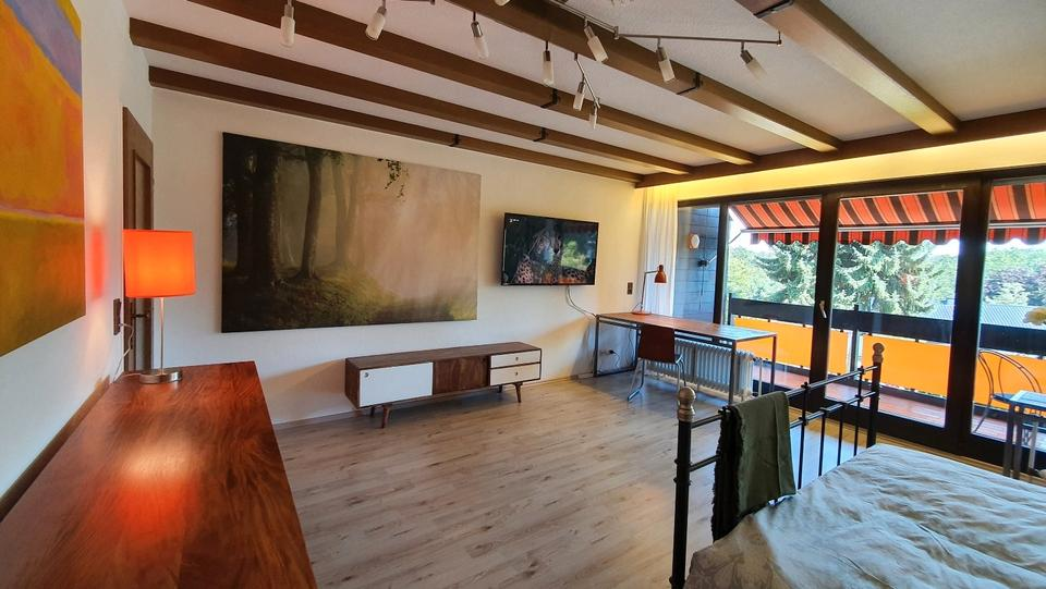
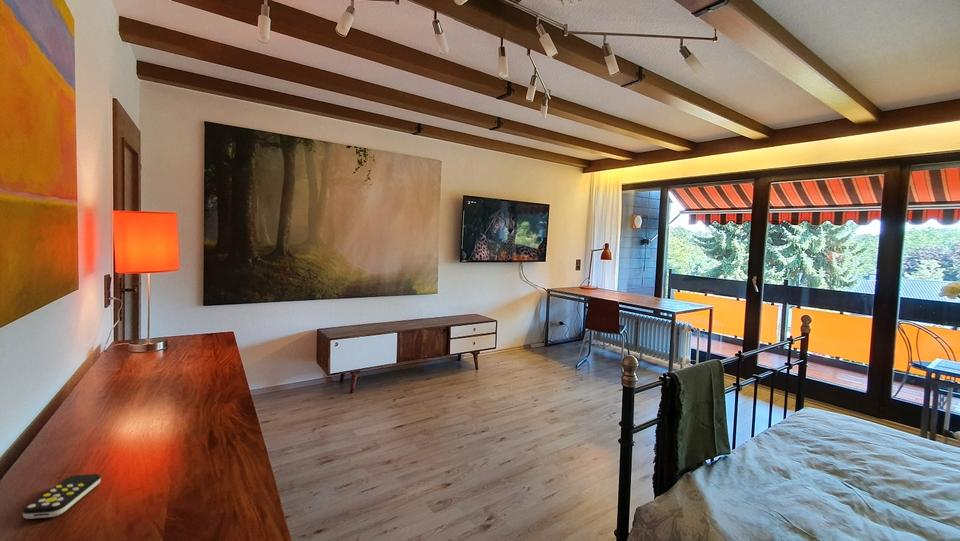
+ remote control [22,473,102,520]
